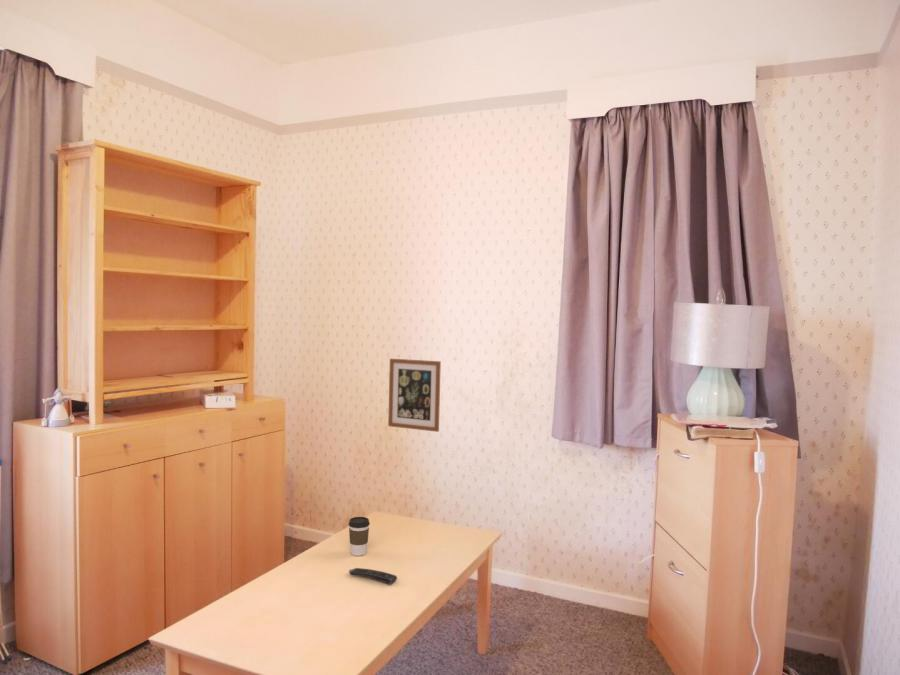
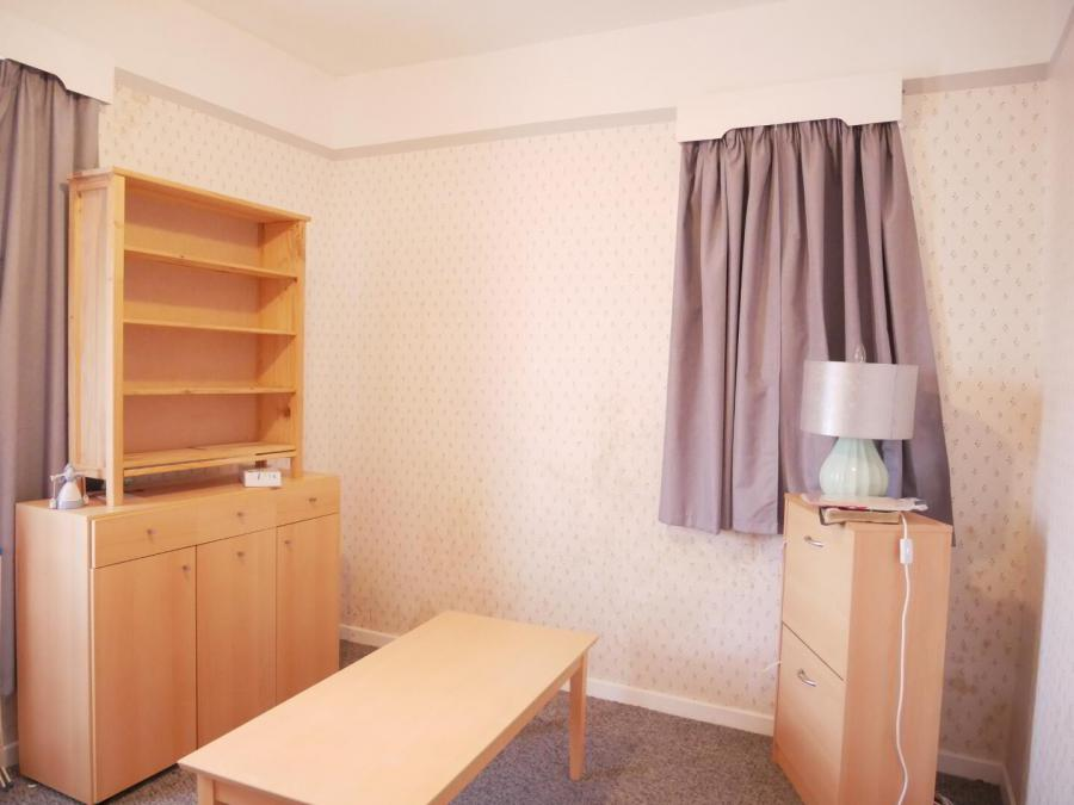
- wall art [387,358,442,433]
- coffee cup [348,516,371,557]
- remote control [348,567,398,586]
